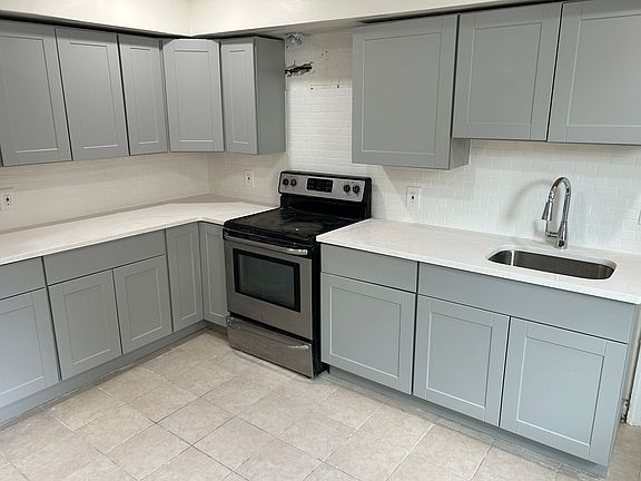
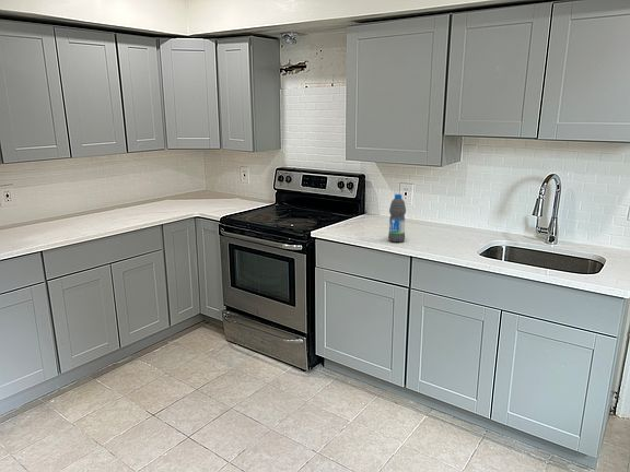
+ water bottle [387,193,407,243]
